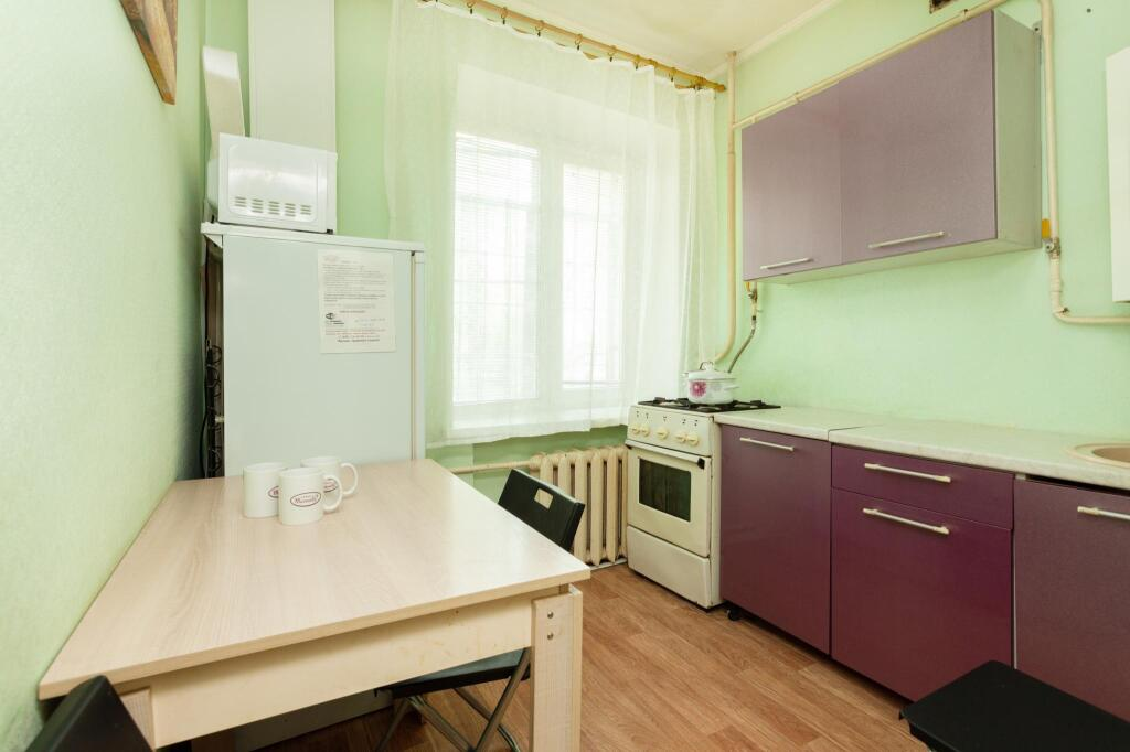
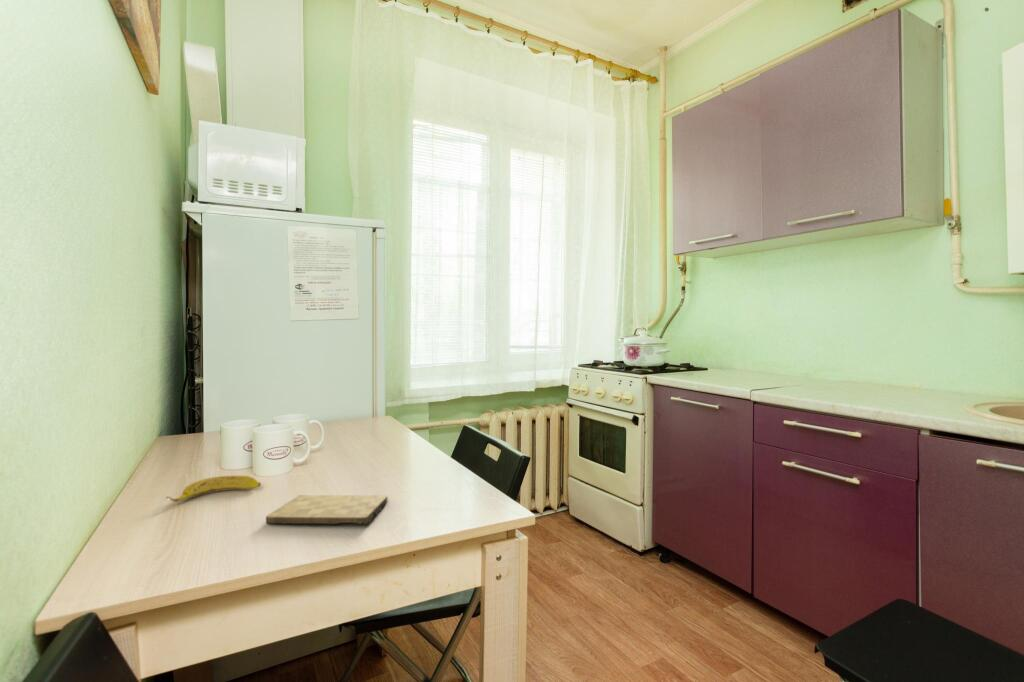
+ cutting board [265,494,388,526]
+ banana [165,475,262,503]
